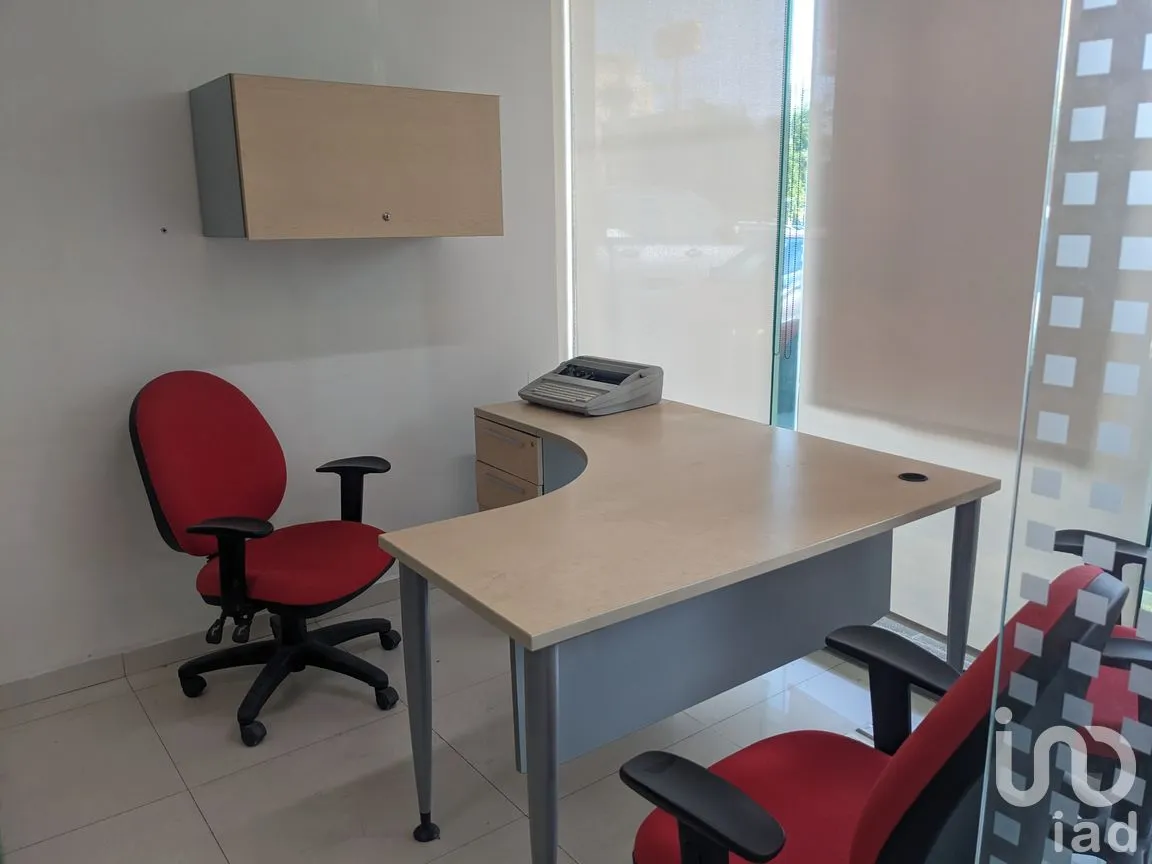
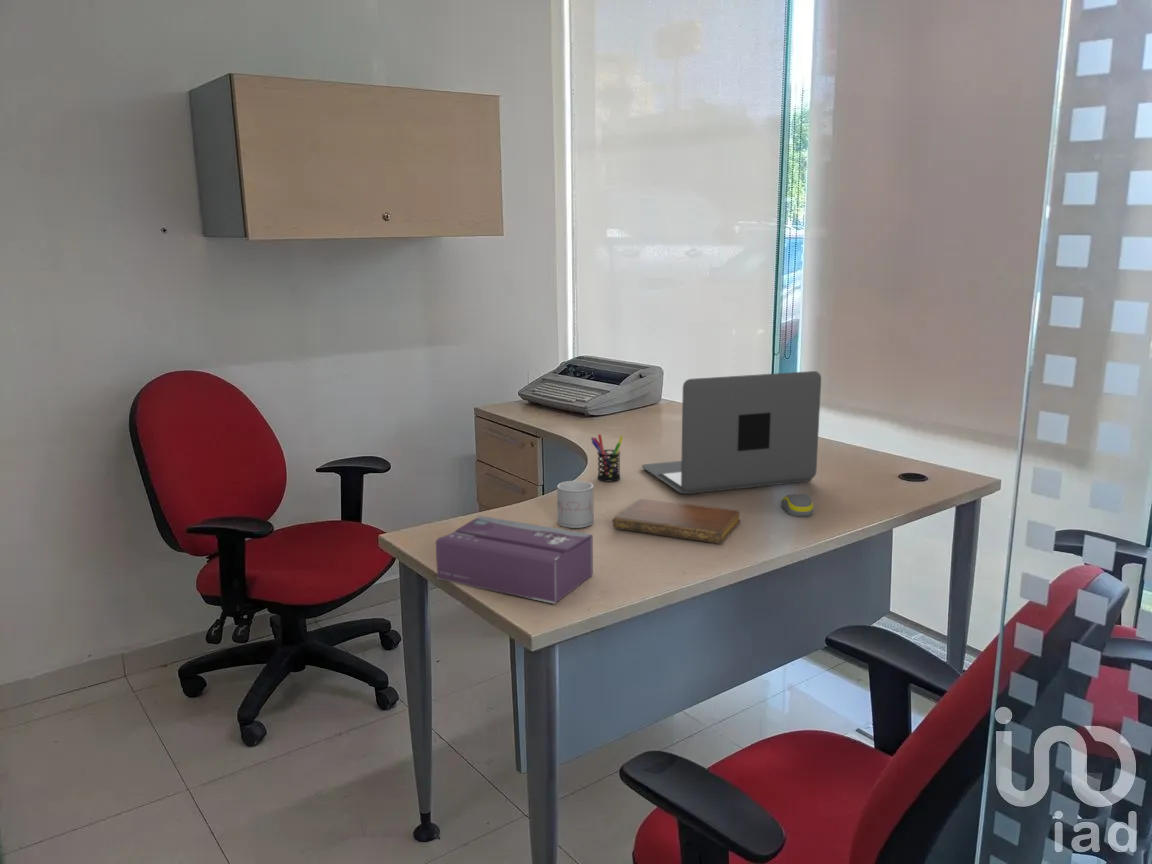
+ computer mouse [780,493,815,517]
+ laptop [641,370,822,495]
+ mug [556,480,595,529]
+ pen holder [590,433,624,482]
+ notebook [612,498,742,545]
+ tissue box [435,515,594,605]
